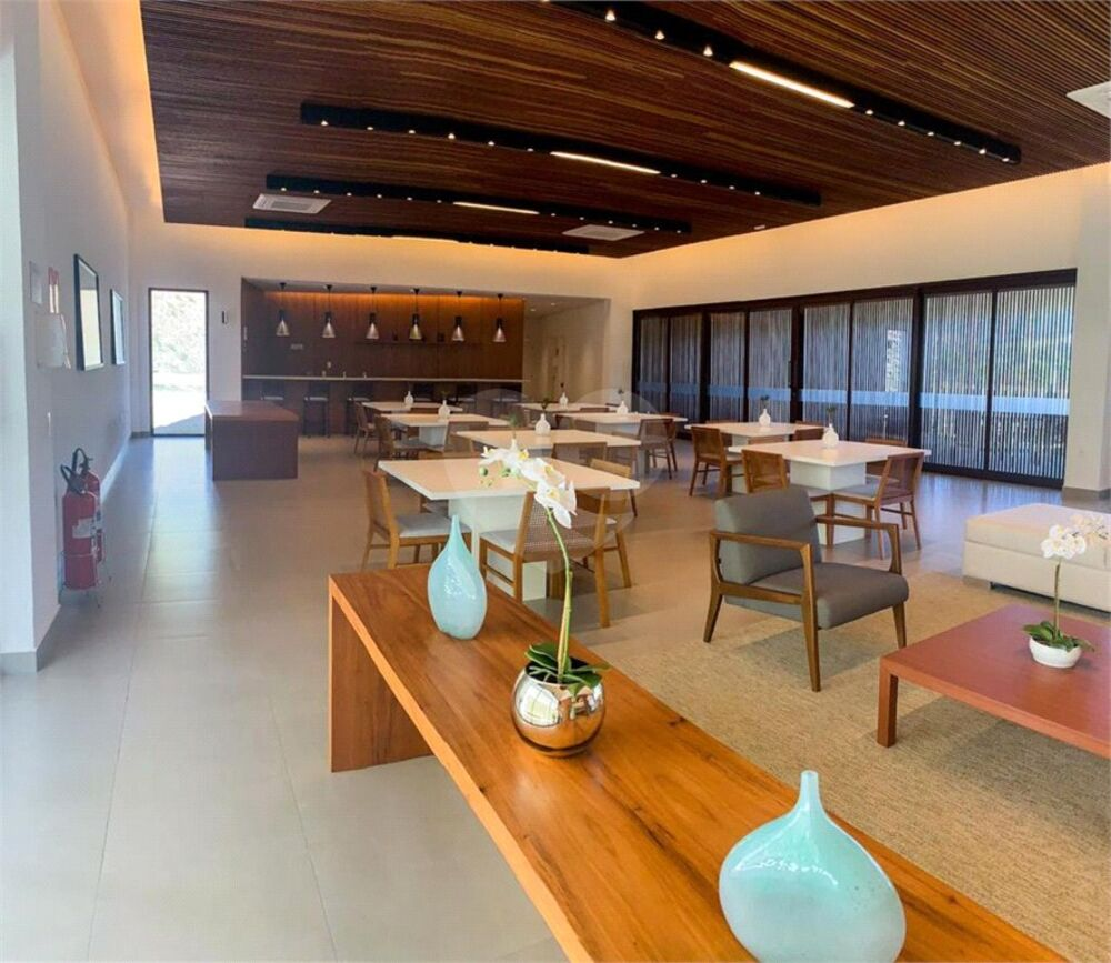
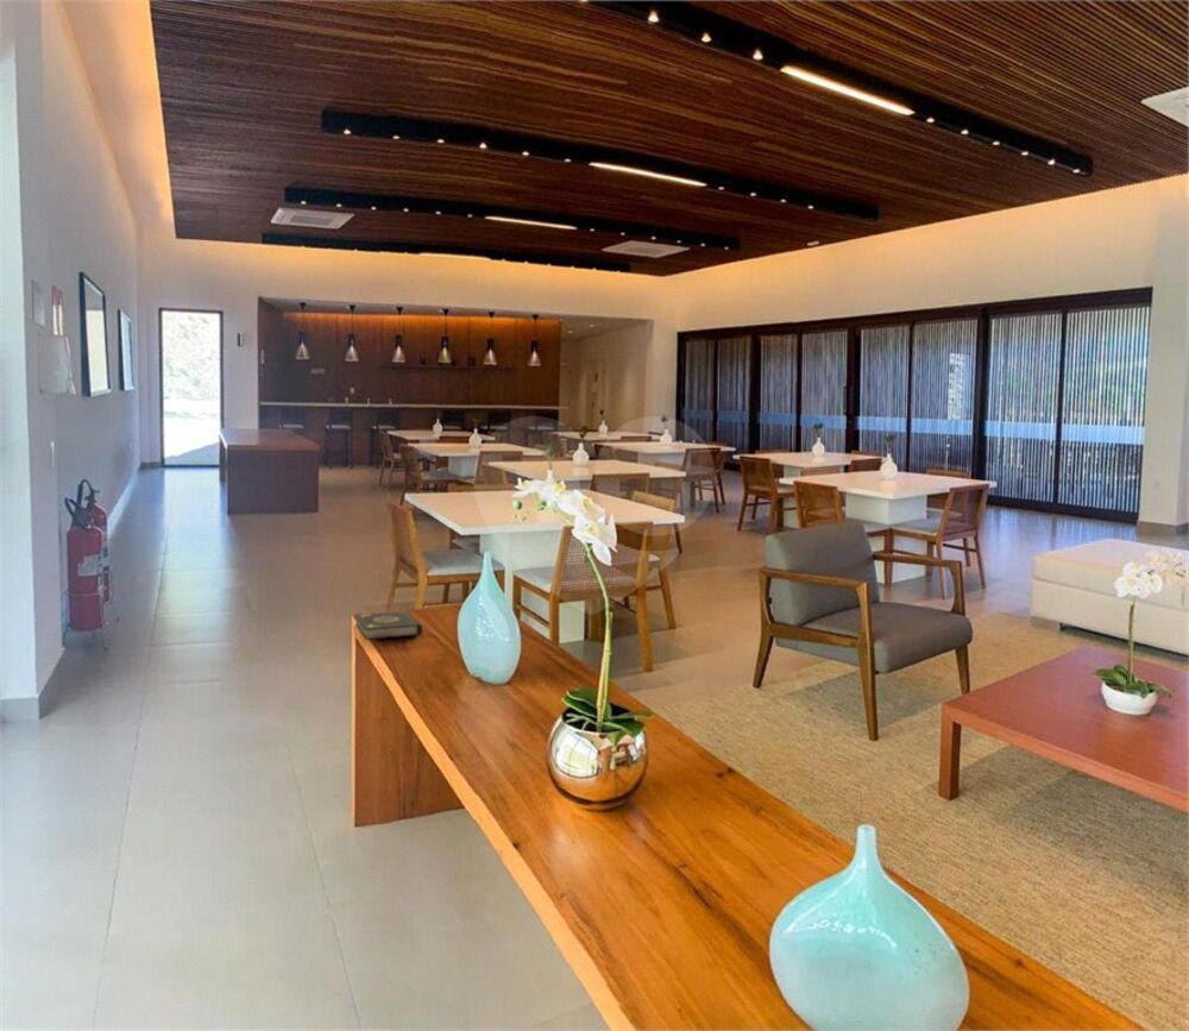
+ book [354,610,423,641]
